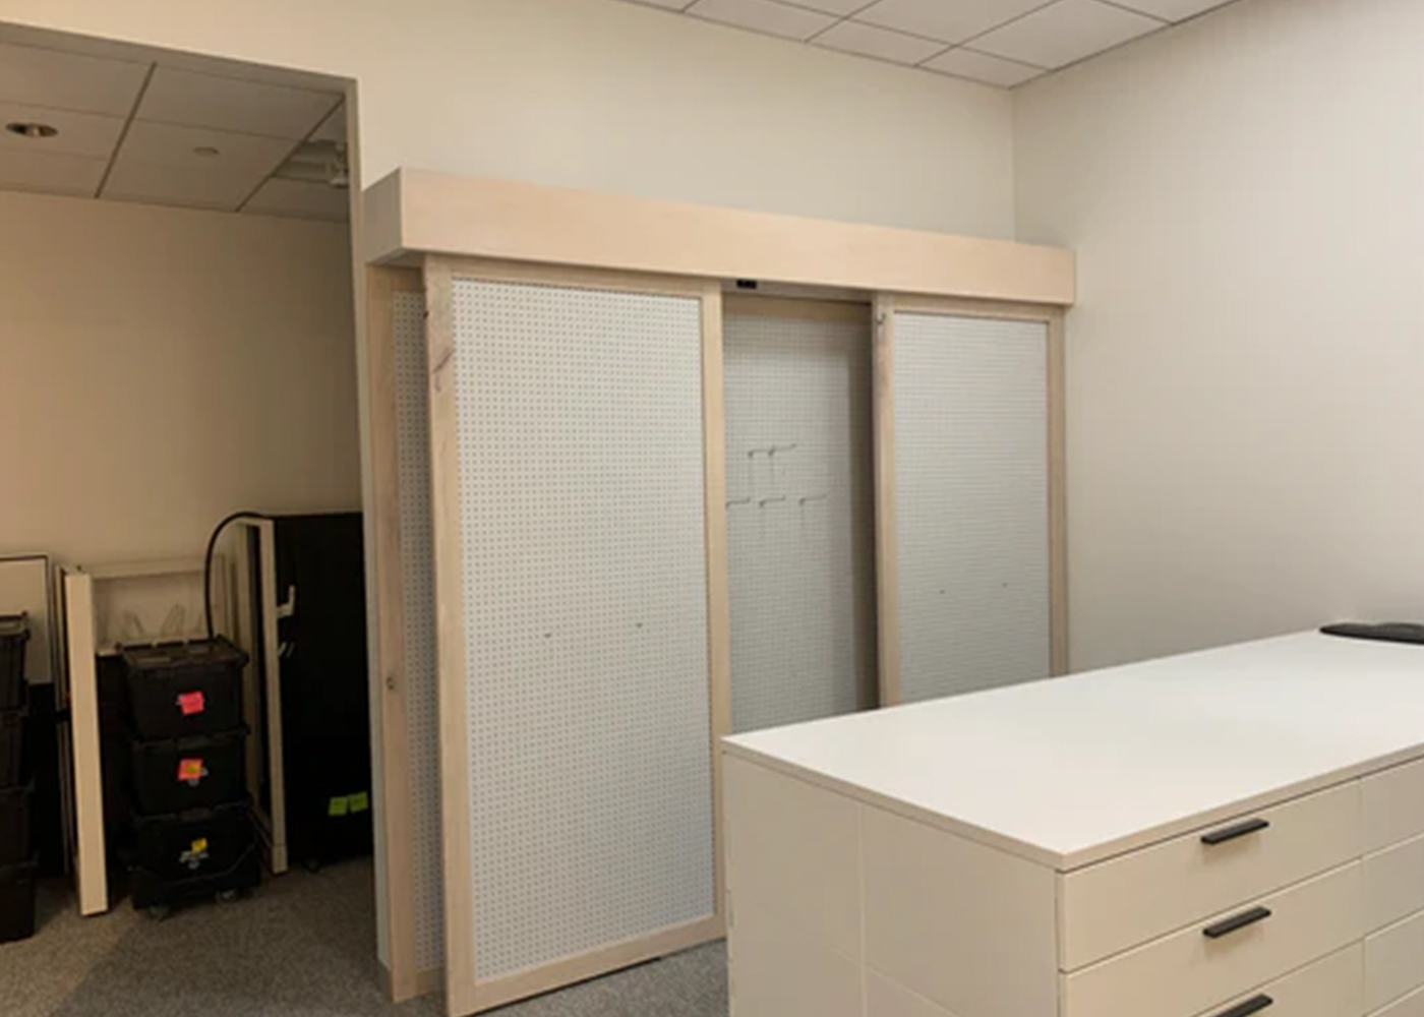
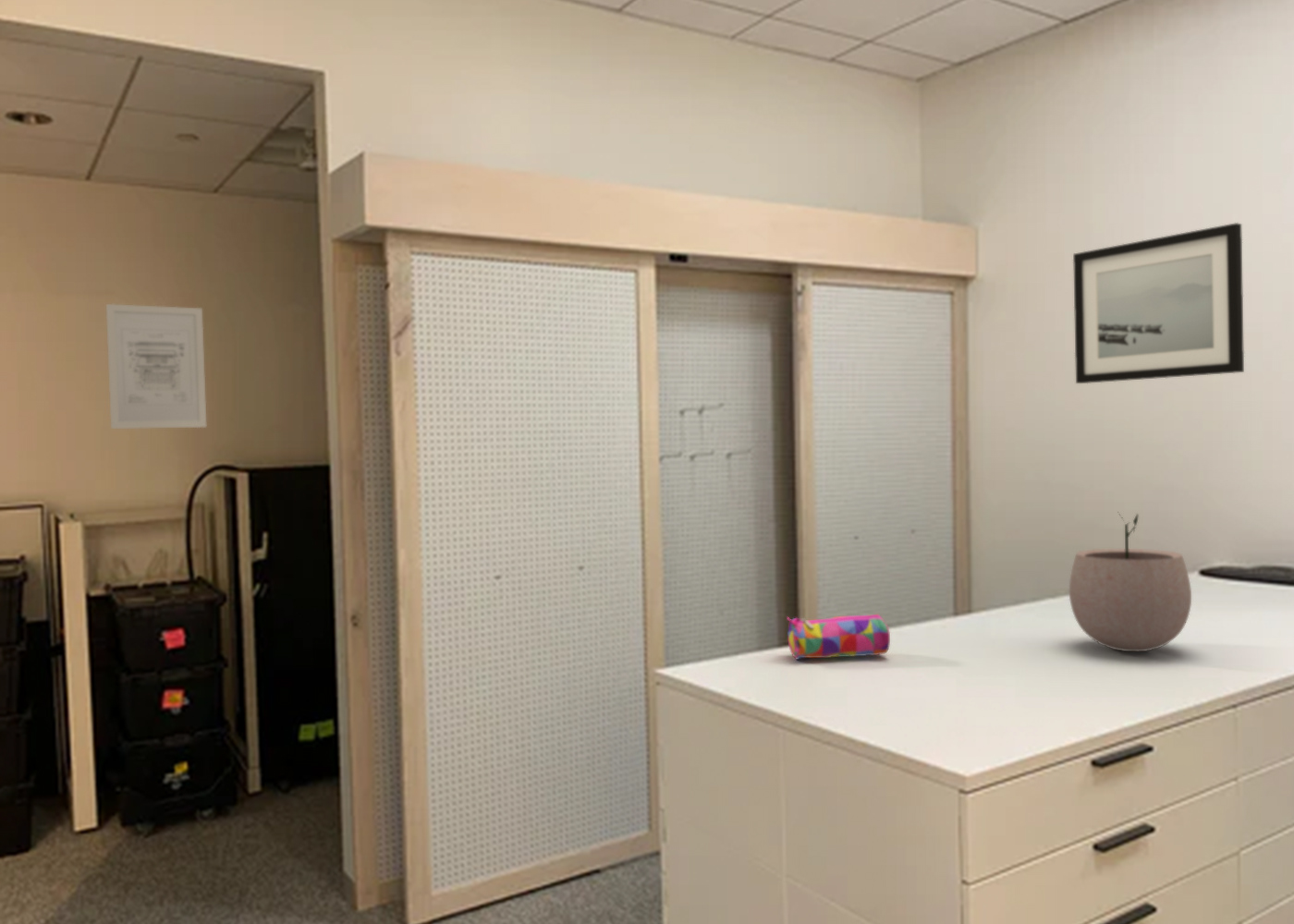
+ wall art [1072,222,1245,384]
+ wall art [105,303,207,430]
+ plant pot [1068,512,1192,652]
+ pencil case [786,614,891,661]
